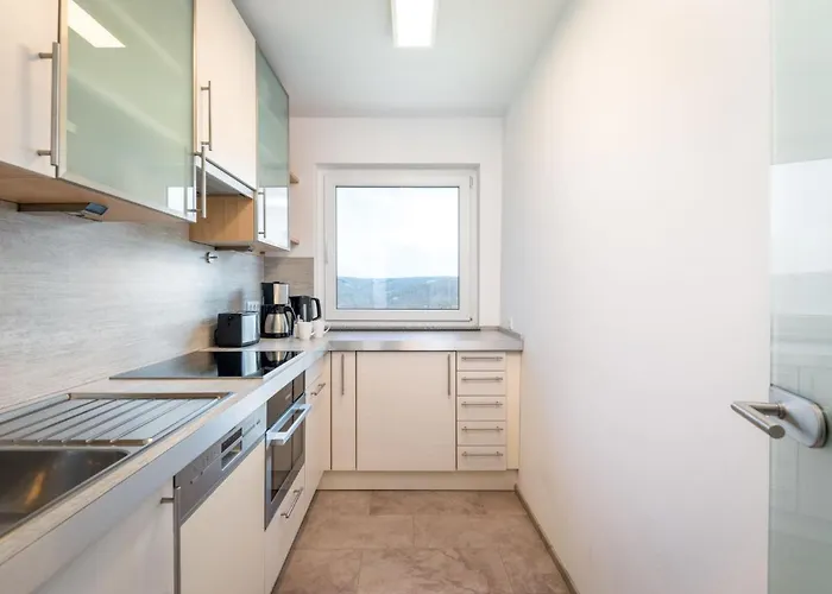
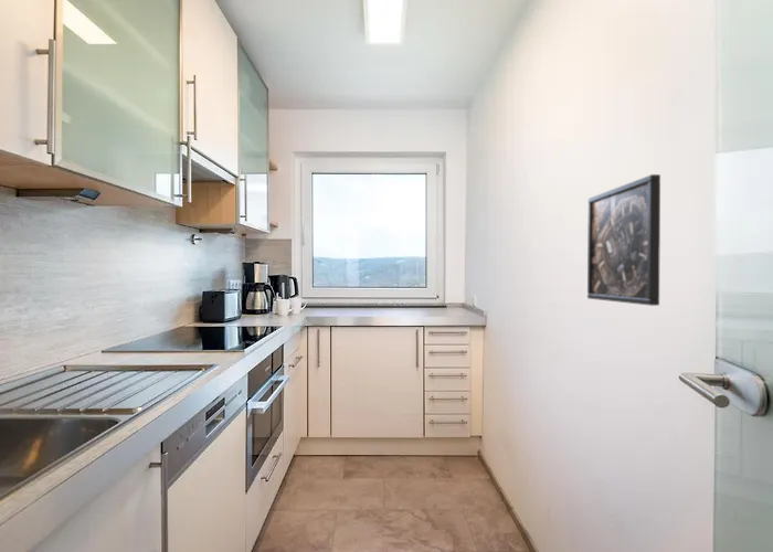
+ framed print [586,173,661,307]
